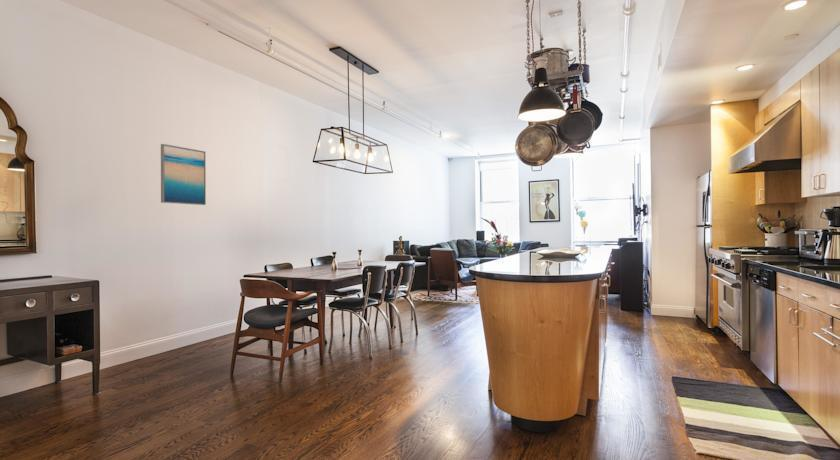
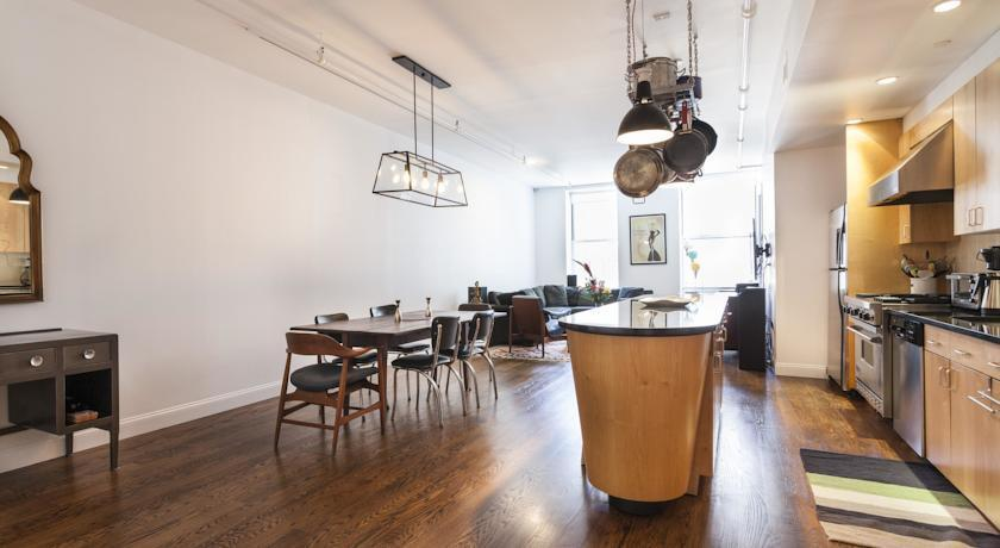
- wall art [160,143,207,206]
